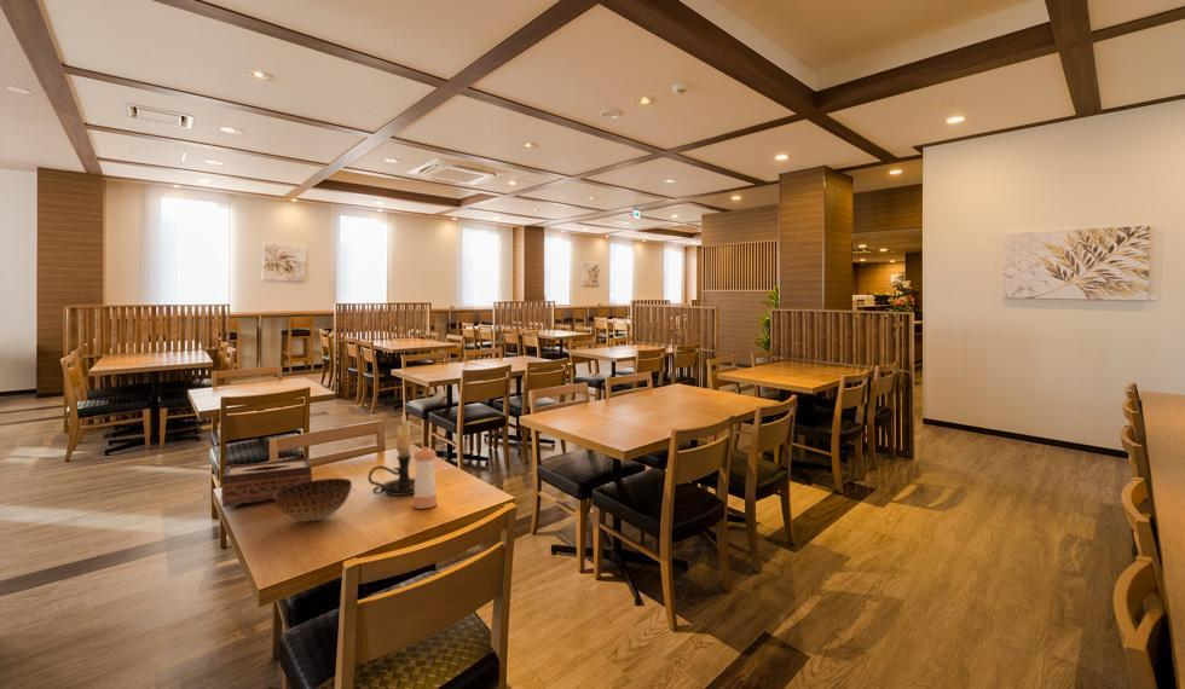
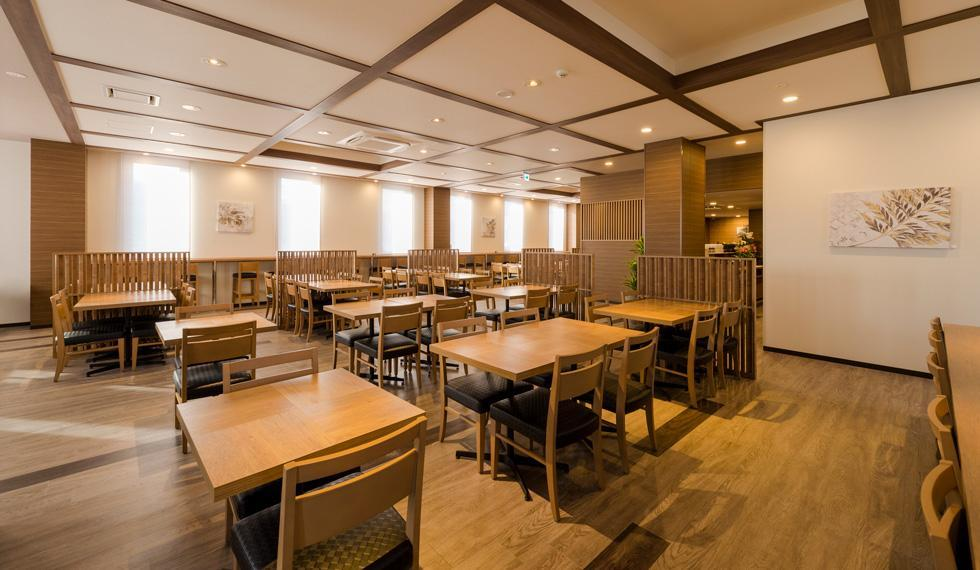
- candle holder [366,411,416,497]
- bowl [273,477,353,522]
- tissue box [220,457,313,509]
- pepper shaker [412,446,438,510]
